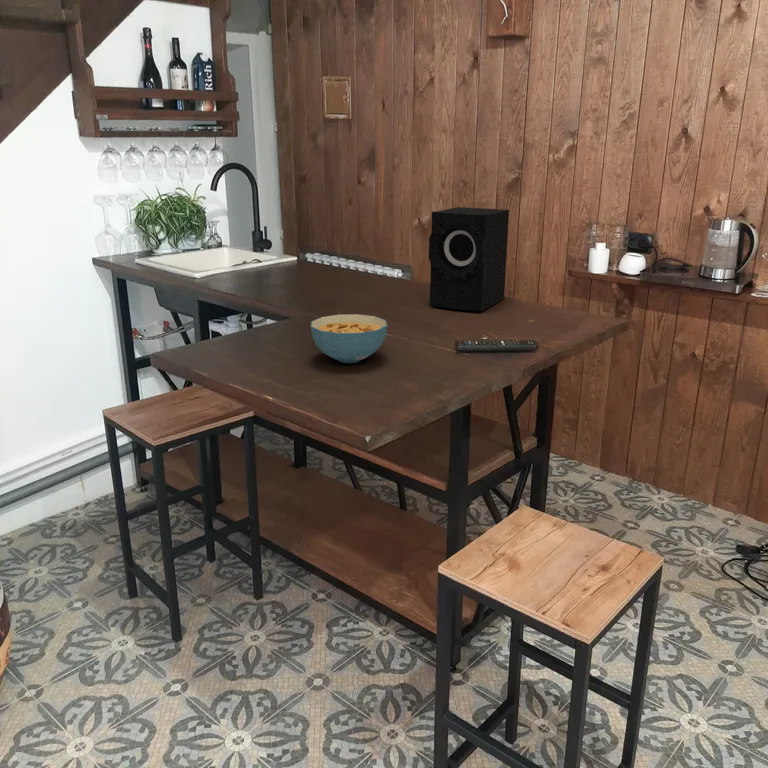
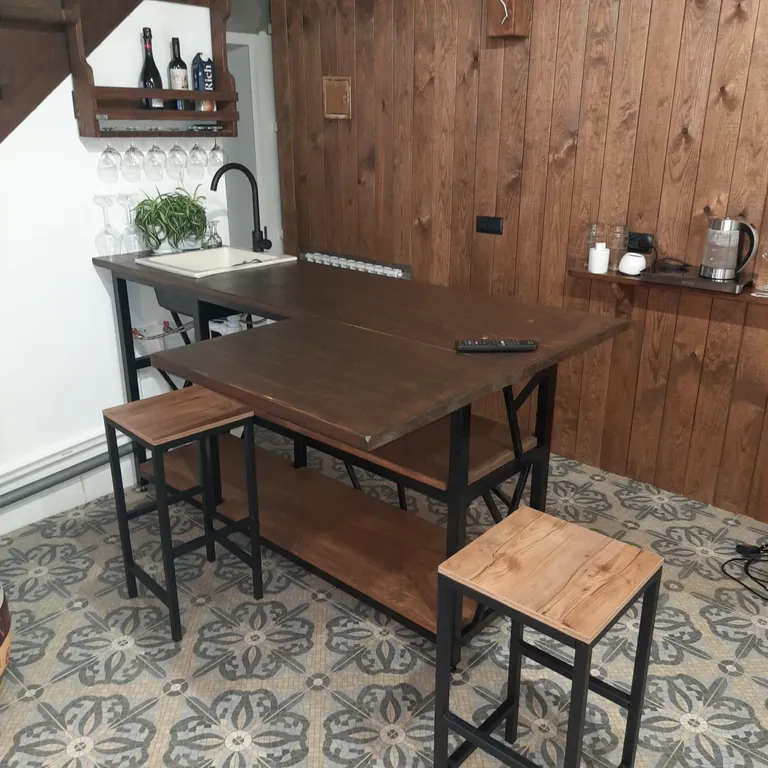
- cereal bowl [310,313,388,364]
- speaker [428,206,510,312]
